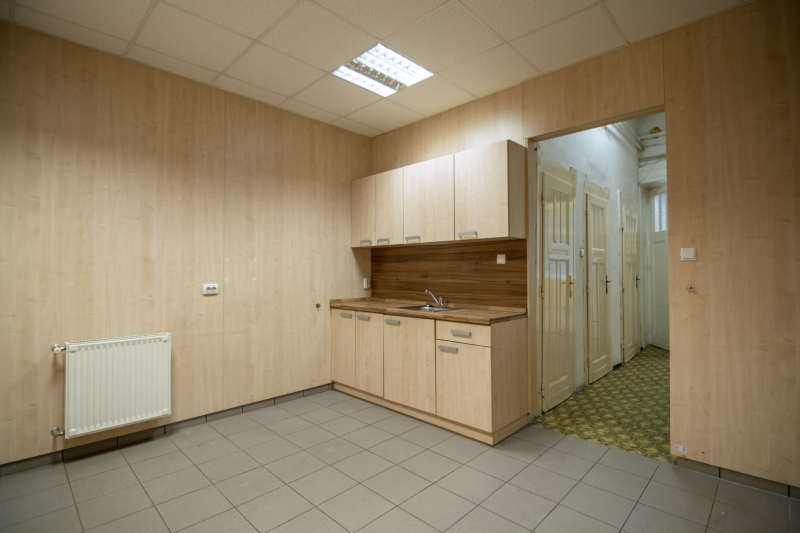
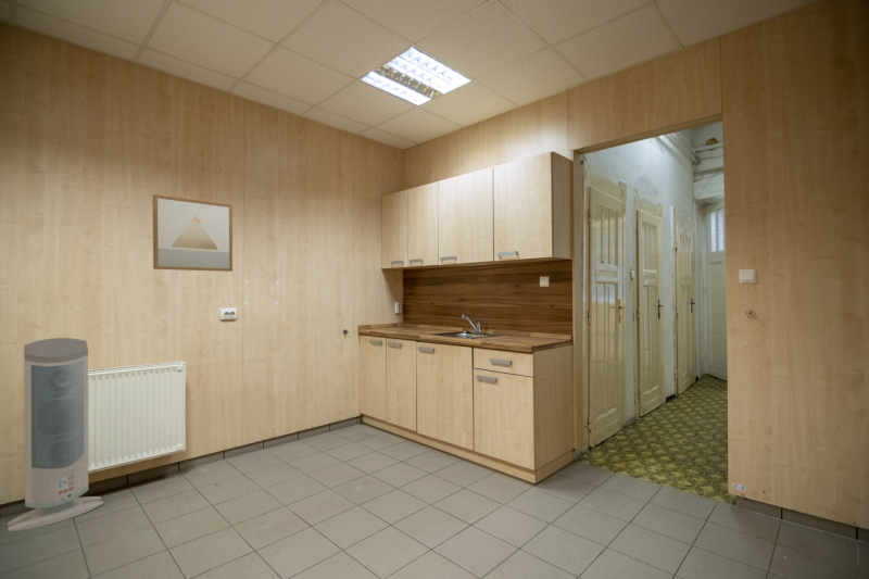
+ air purifier [7,337,104,532]
+ wall art [152,193,234,273]
